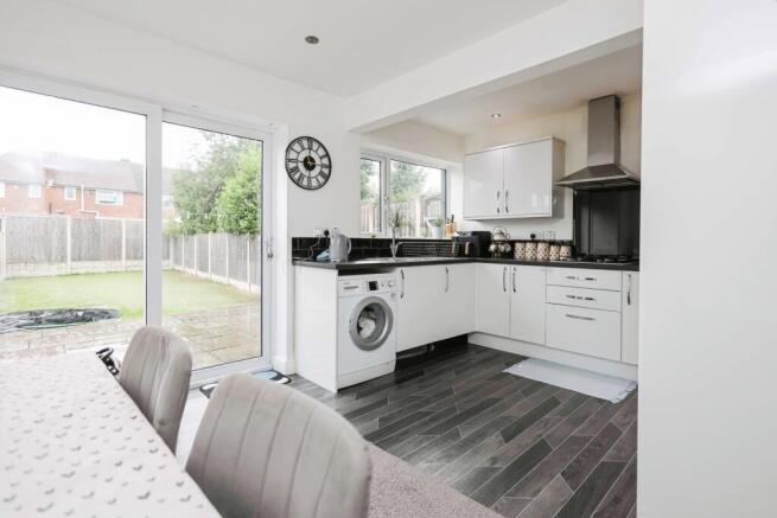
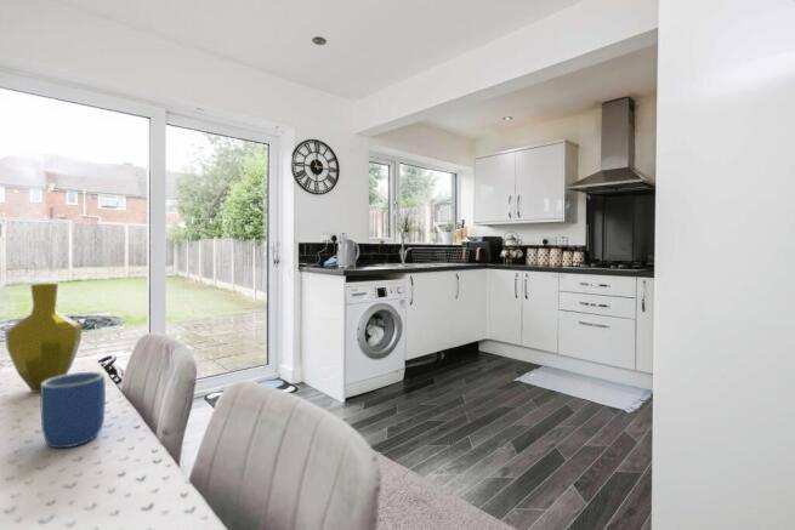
+ mug [39,371,107,450]
+ vase [4,283,83,394]
